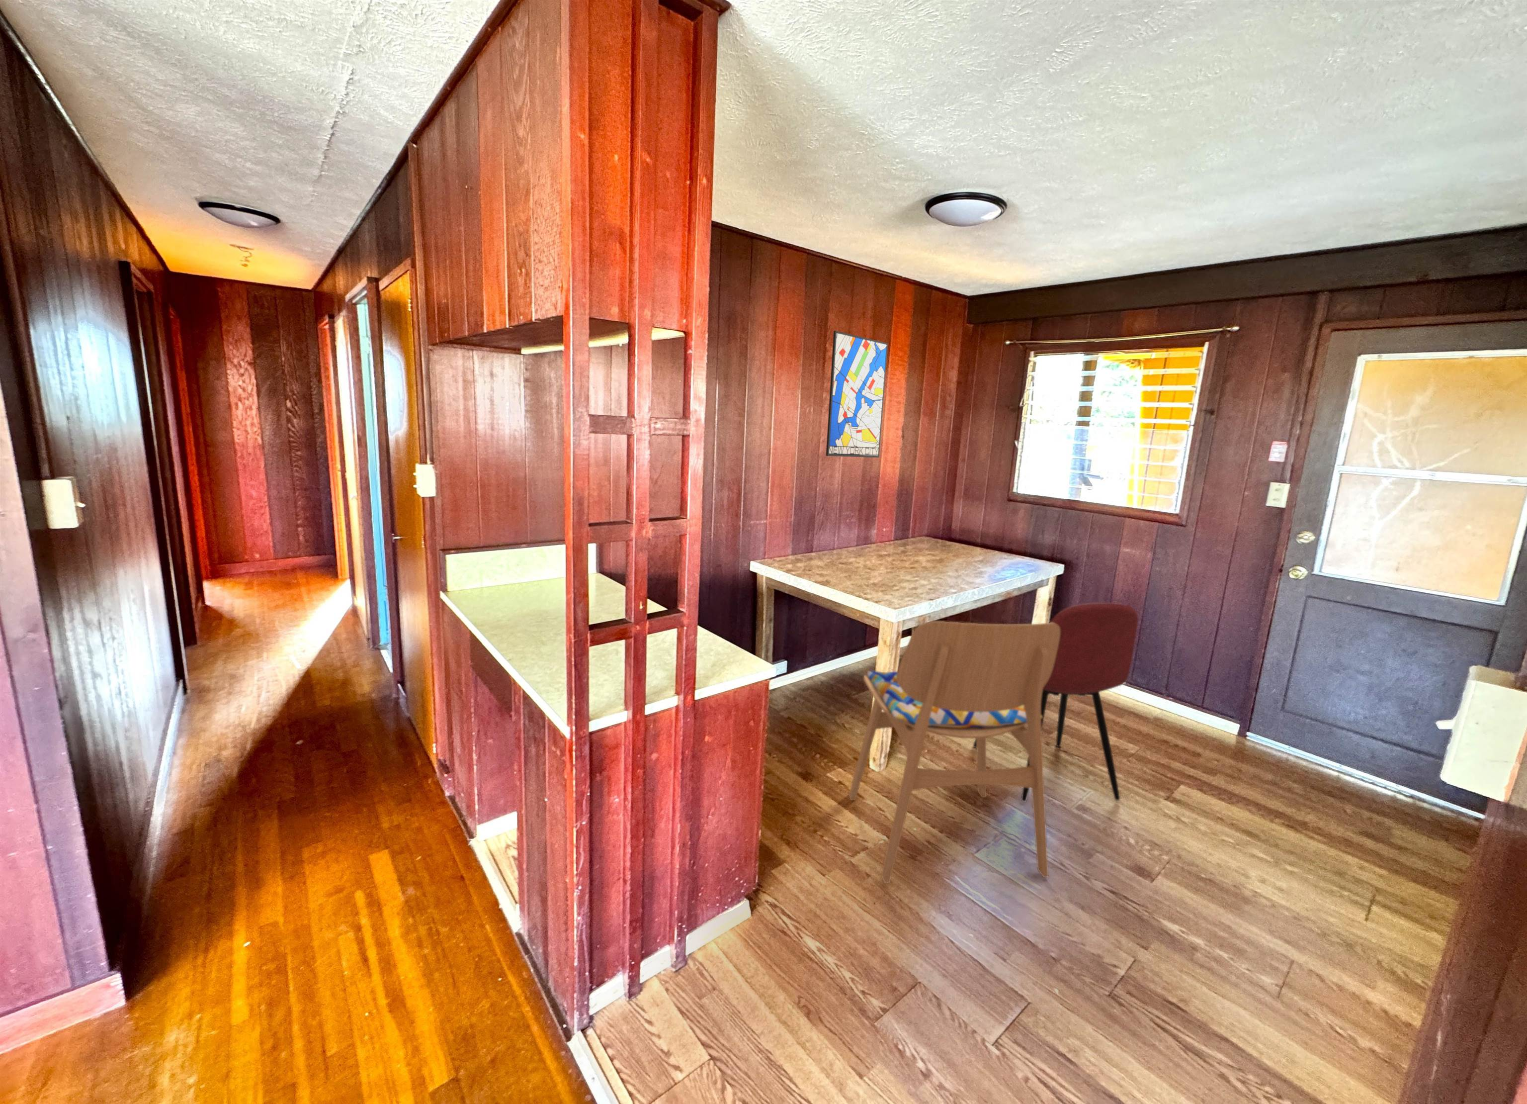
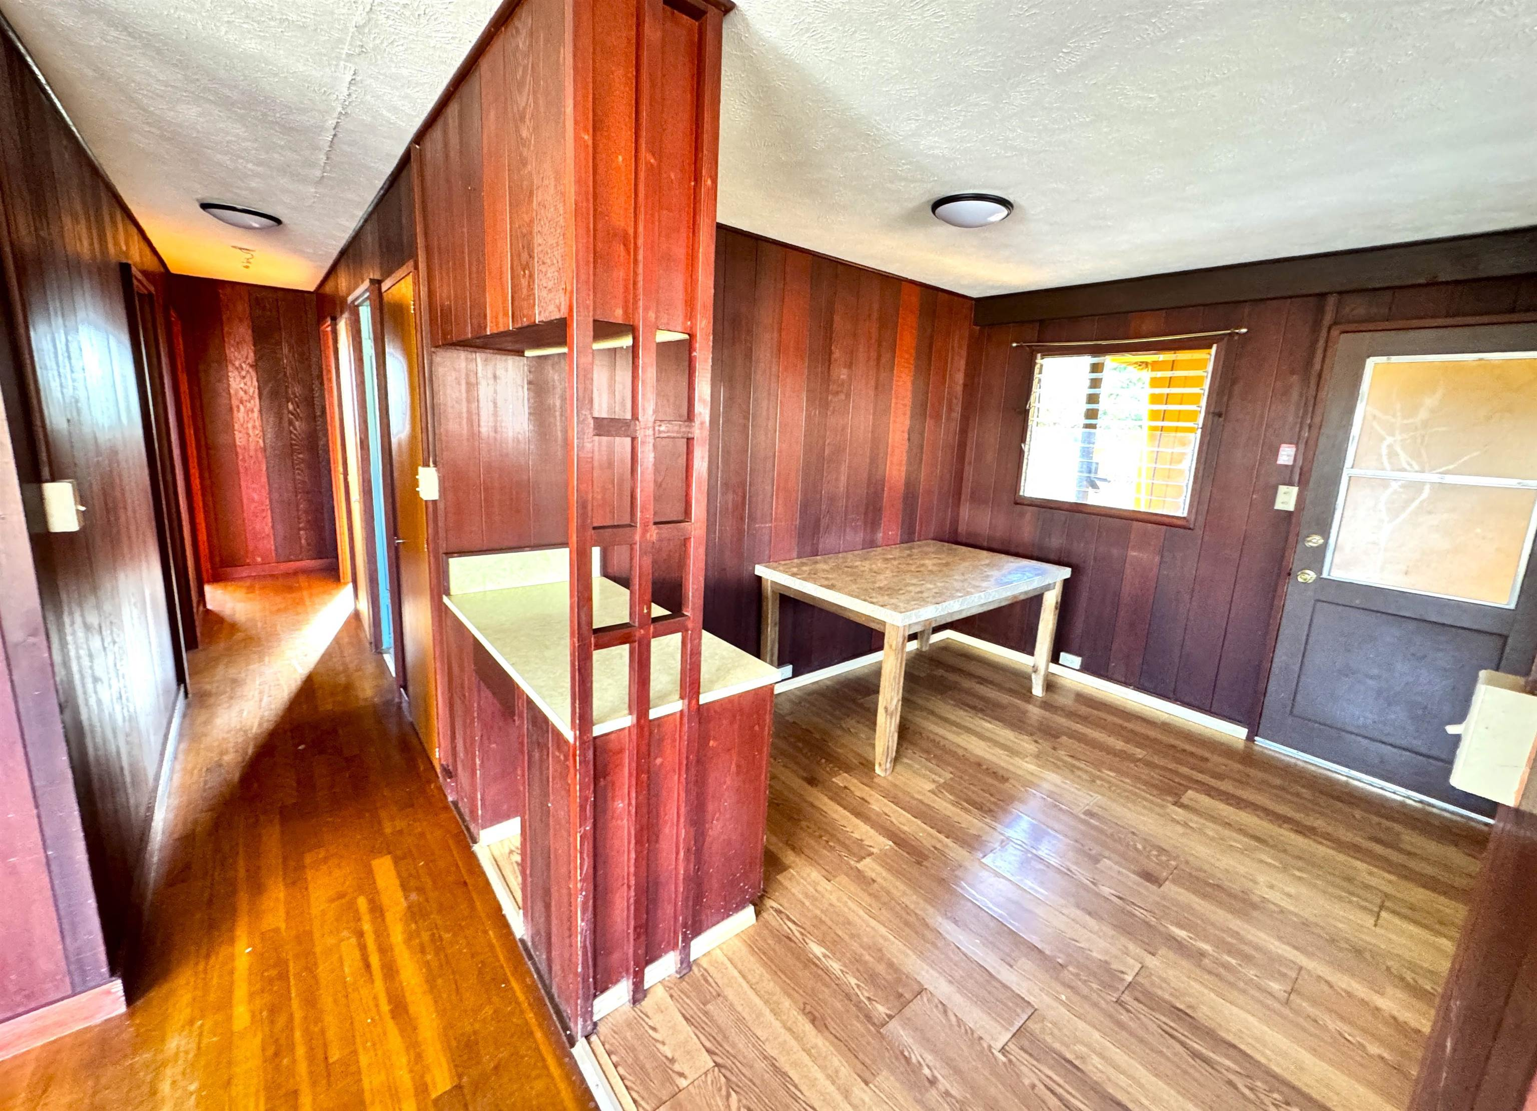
- dining chair [972,602,1138,803]
- wall art [825,330,888,458]
- dining chair [848,620,1060,883]
